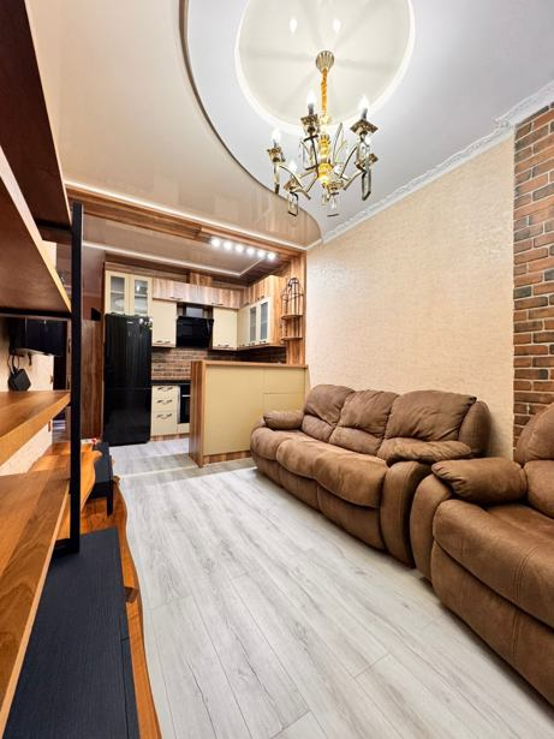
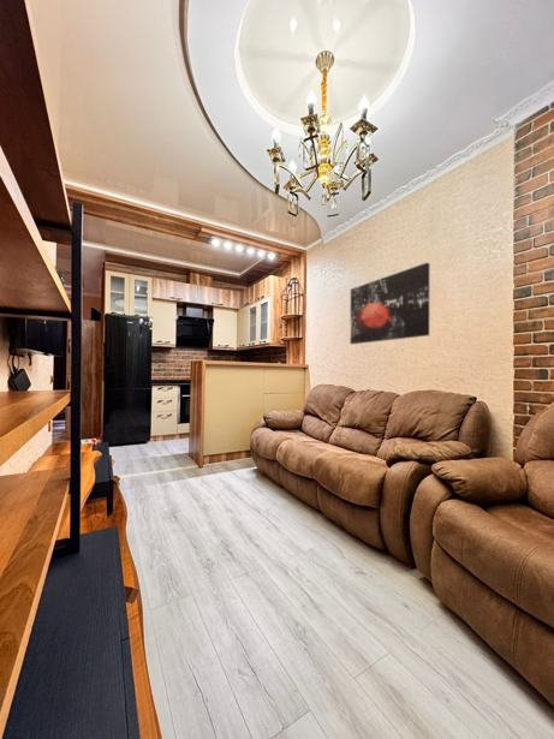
+ wall art [349,262,430,345]
